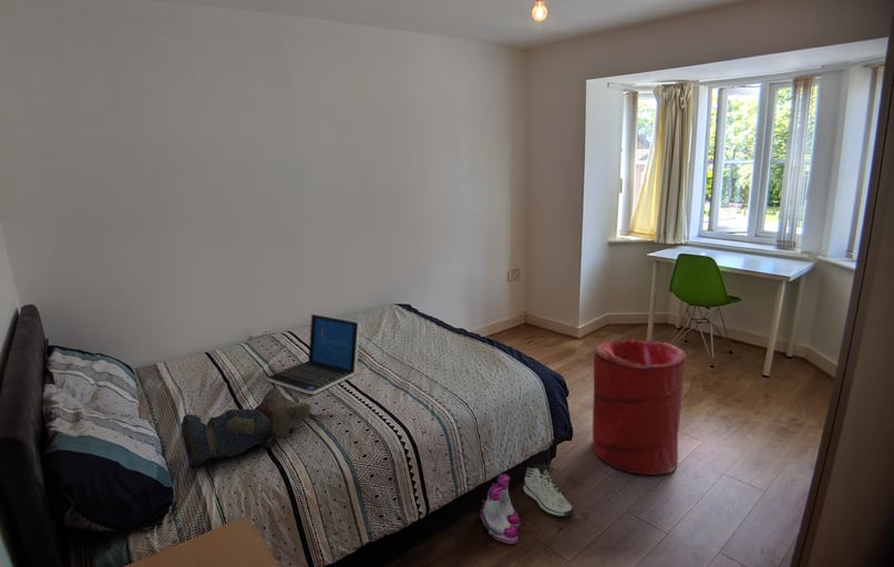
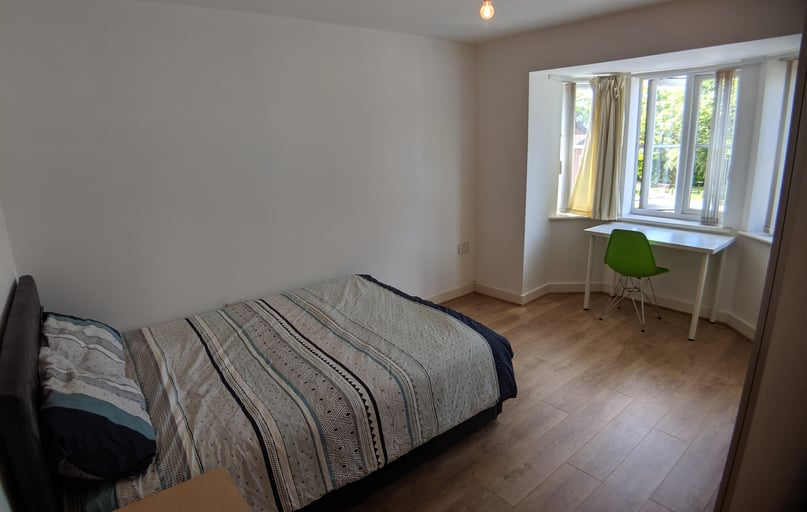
- sneaker [523,462,574,518]
- laundry hamper [592,339,687,476]
- laptop [266,313,361,395]
- boots [480,473,522,545]
- teddy bear [179,386,312,470]
